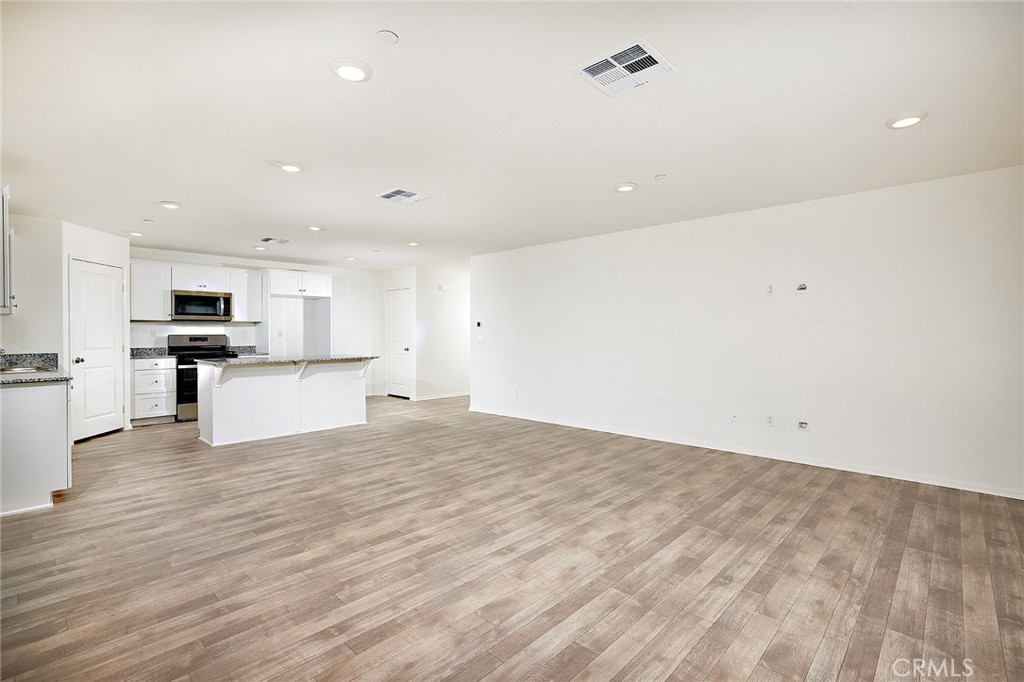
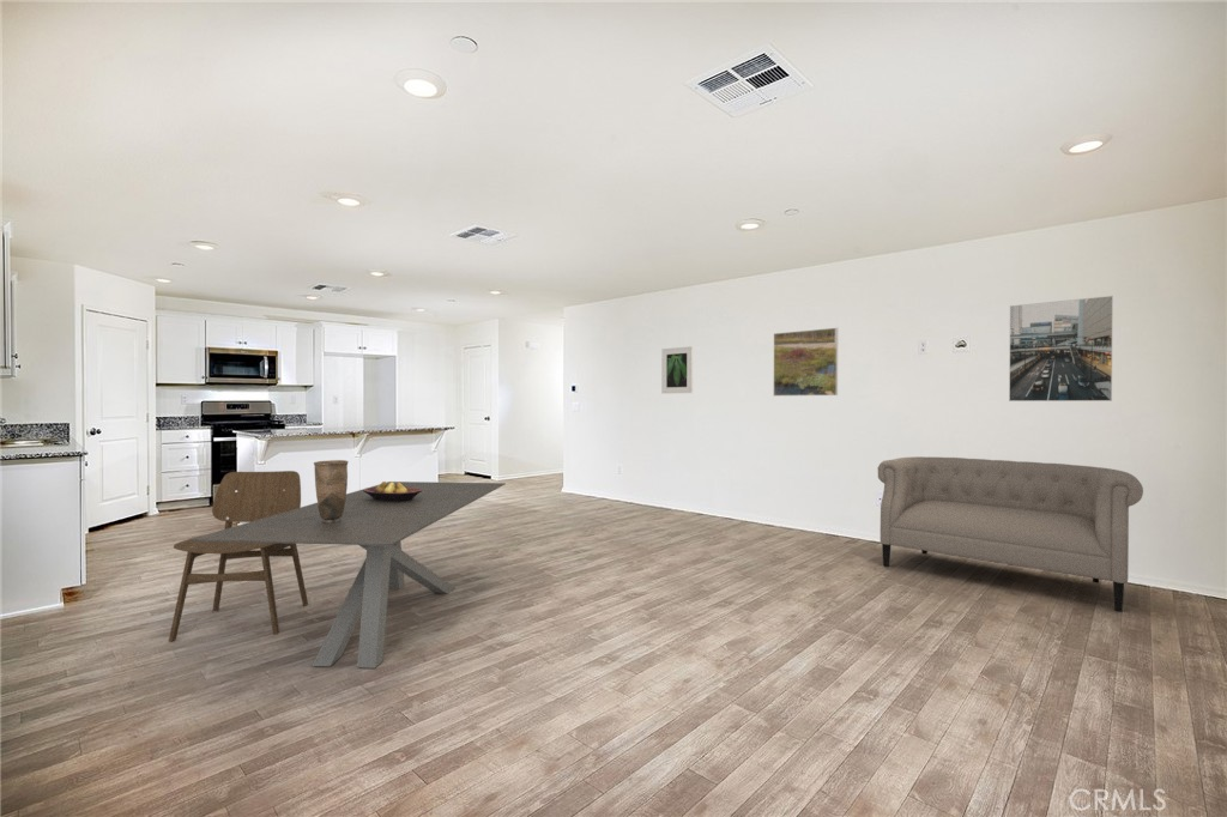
+ vase [313,459,350,524]
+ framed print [660,345,694,394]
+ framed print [1008,295,1114,403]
+ dining table [191,480,507,670]
+ dining chair [168,470,309,642]
+ sofa [876,455,1144,612]
+ fruit bowl [362,480,422,502]
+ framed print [773,327,839,398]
